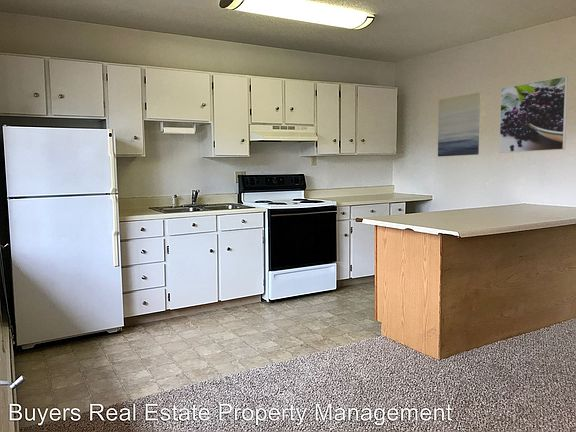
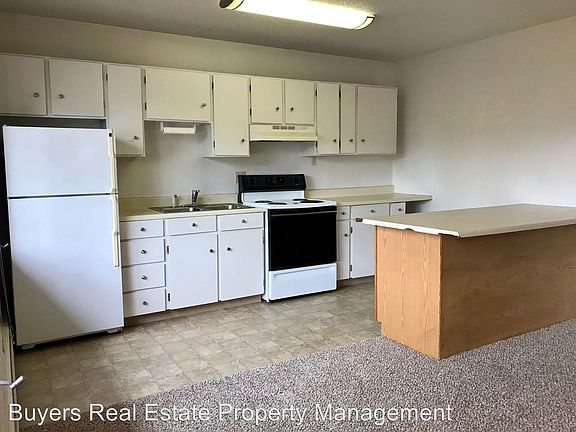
- wall art [437,92,481,157]
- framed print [498,75,569,154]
